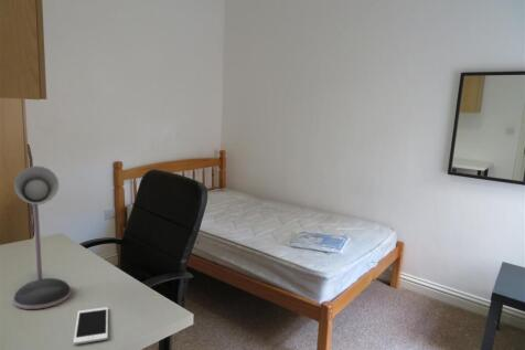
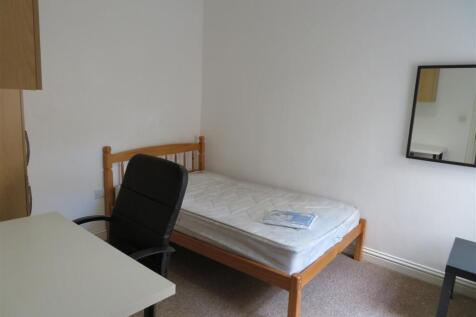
- desk lamp [12,165,73,310]
- cell phone [73,306,109,346]
